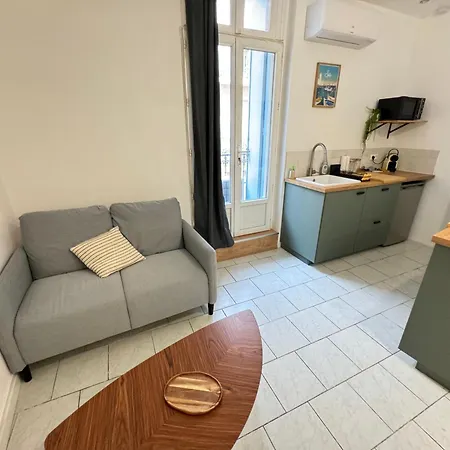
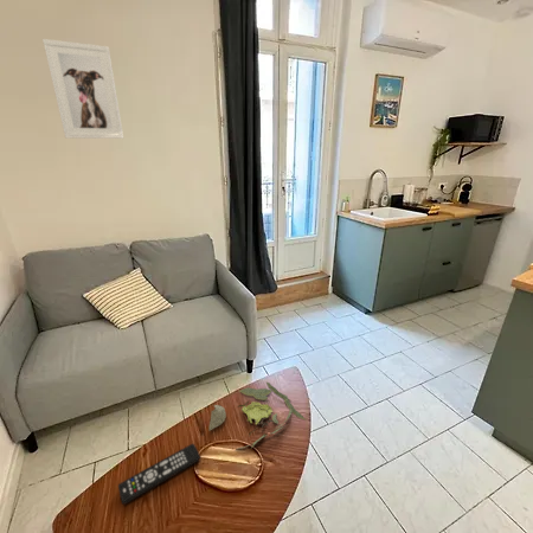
+ plant [208,381,306,450]
+ remote control [117,443,201,506]
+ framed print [41,38,124,140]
